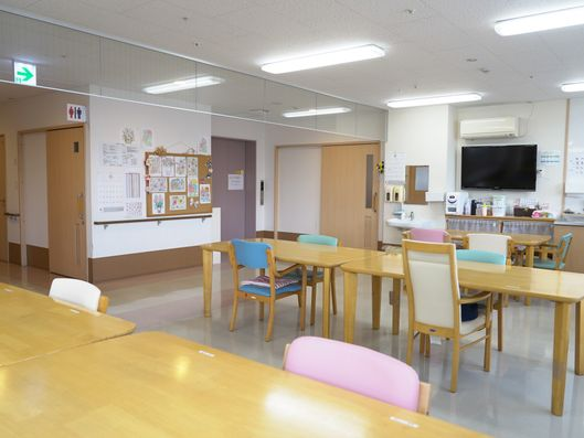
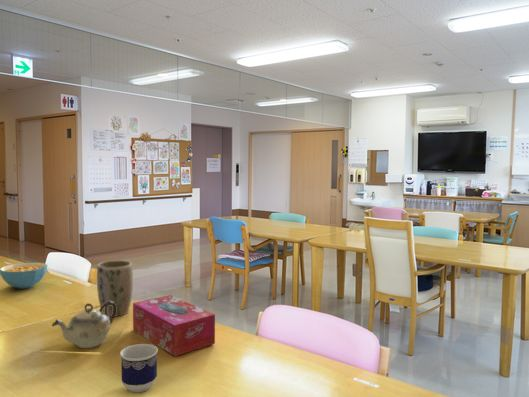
+ cereal bowl [0,262,48,290]
+ plant pot [96,259,134,318]
+ cup [119,343,159,393]
+ teapot [51,301,116,349]
+ tissue box [132,294,216,357]
